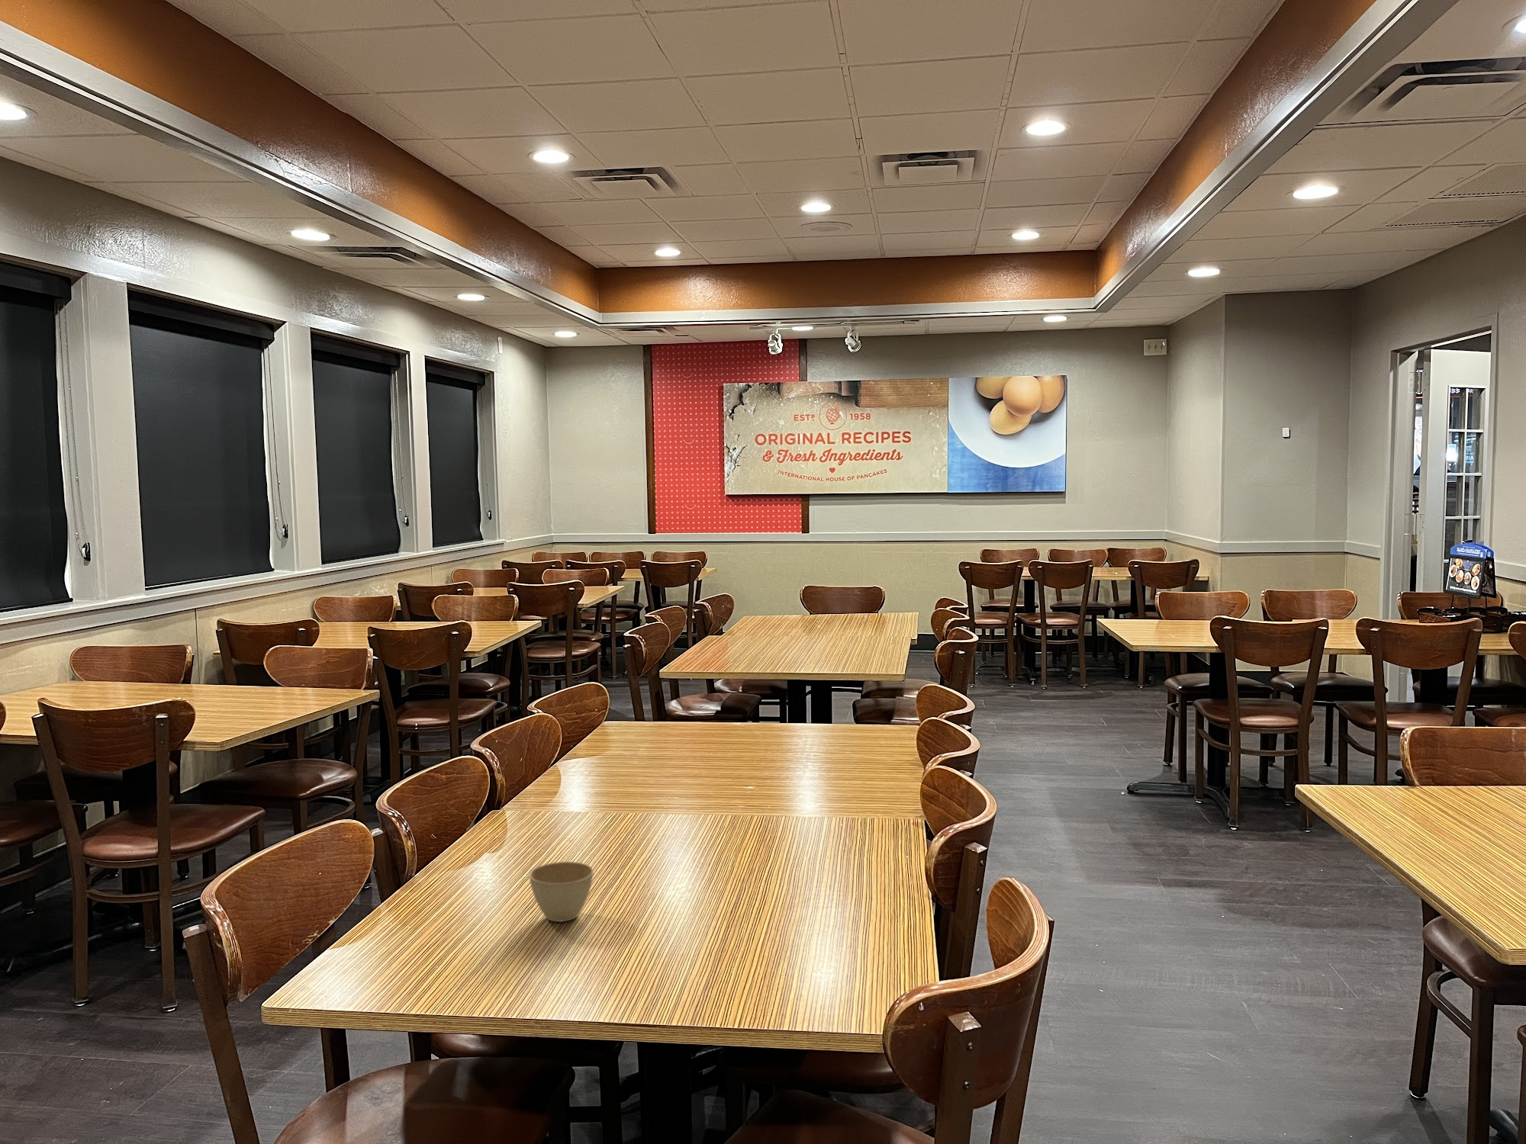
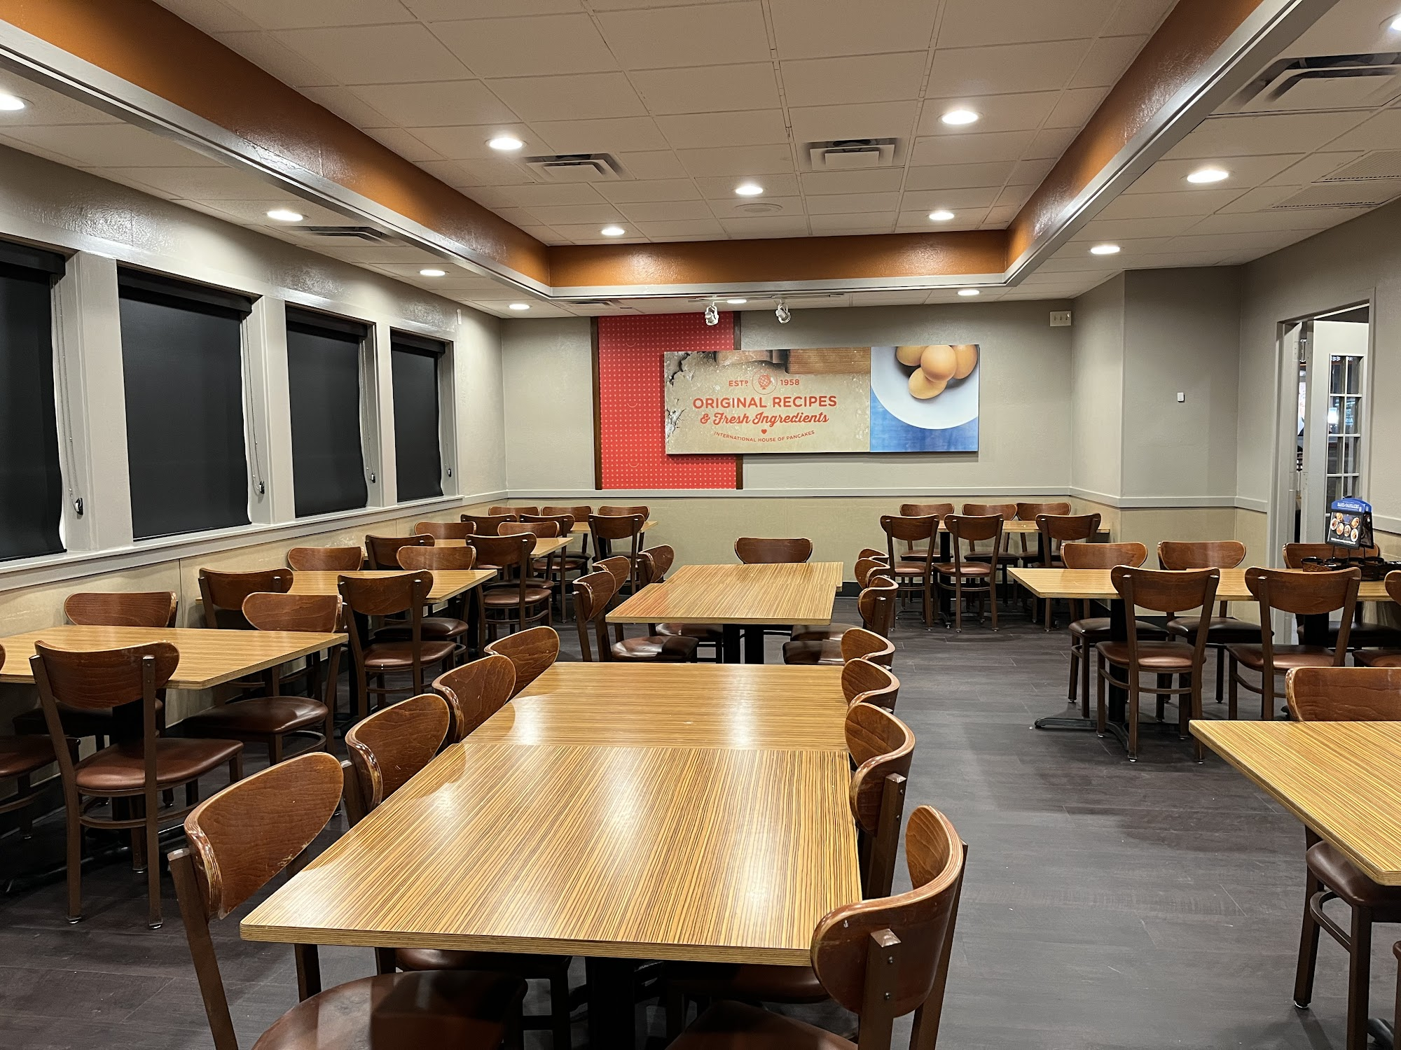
- flower pot [529,862,595,923]
